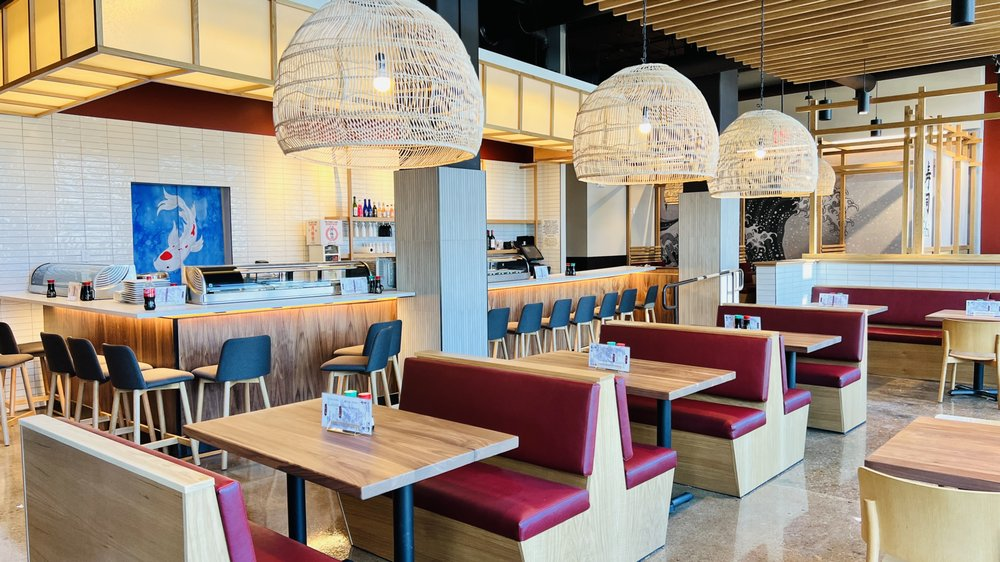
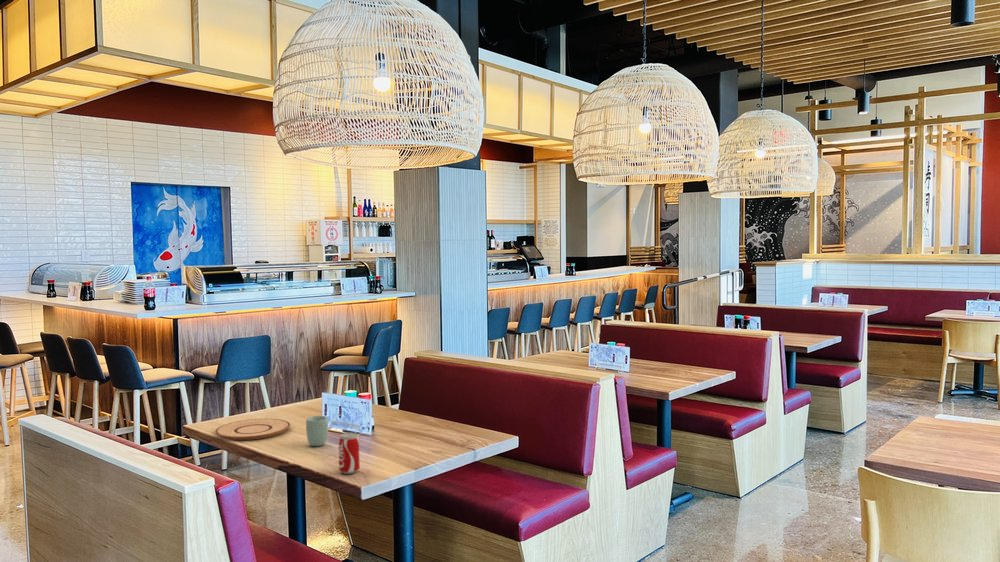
+ plate [214,418,291,441]
+ beverage can [338,432,361,475]
+ cup [305,415,329,447]
